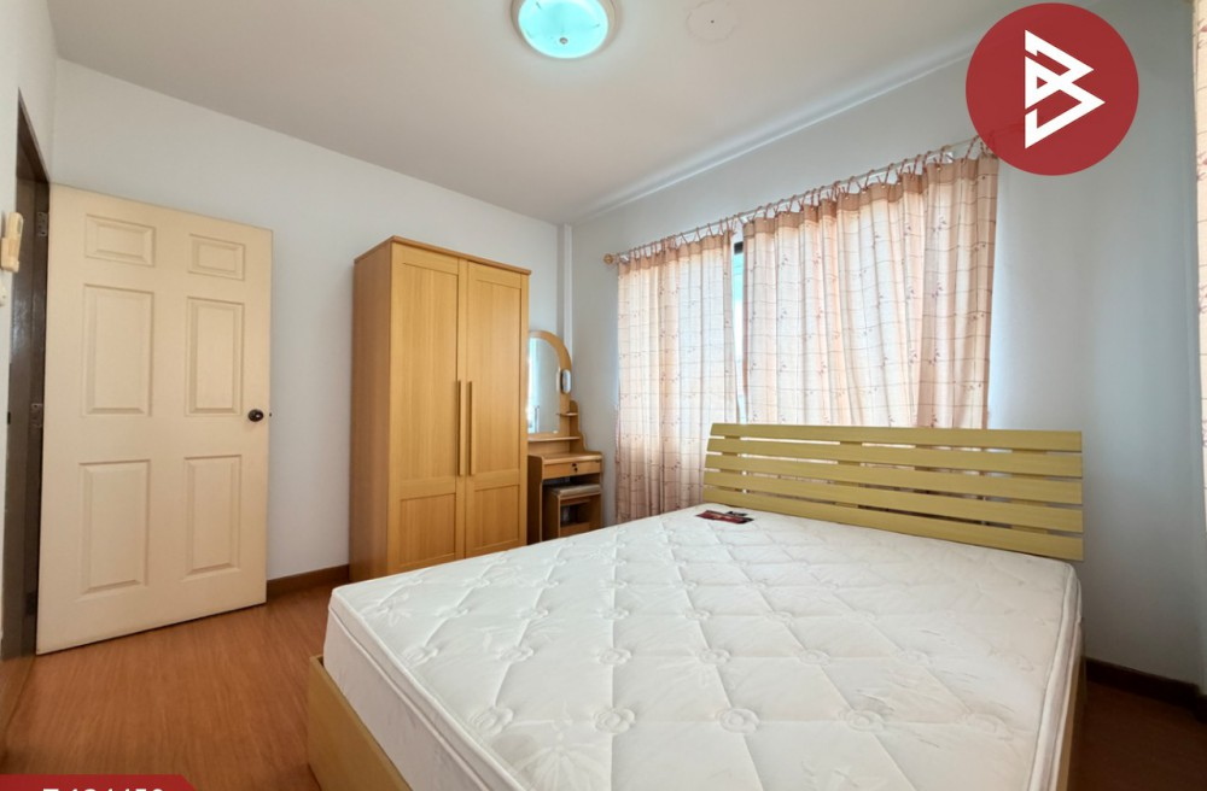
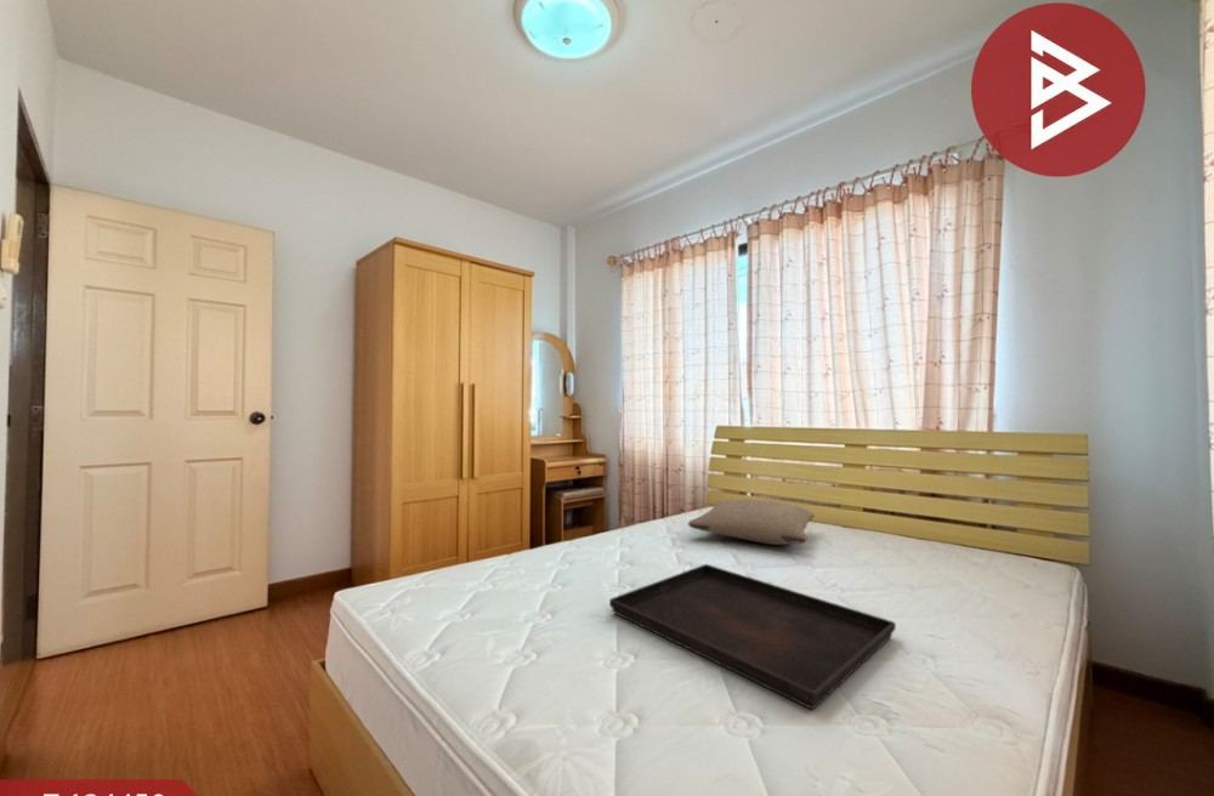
+ pillow [687,499,816,546]
+ serving tray [608,563,897,711]
